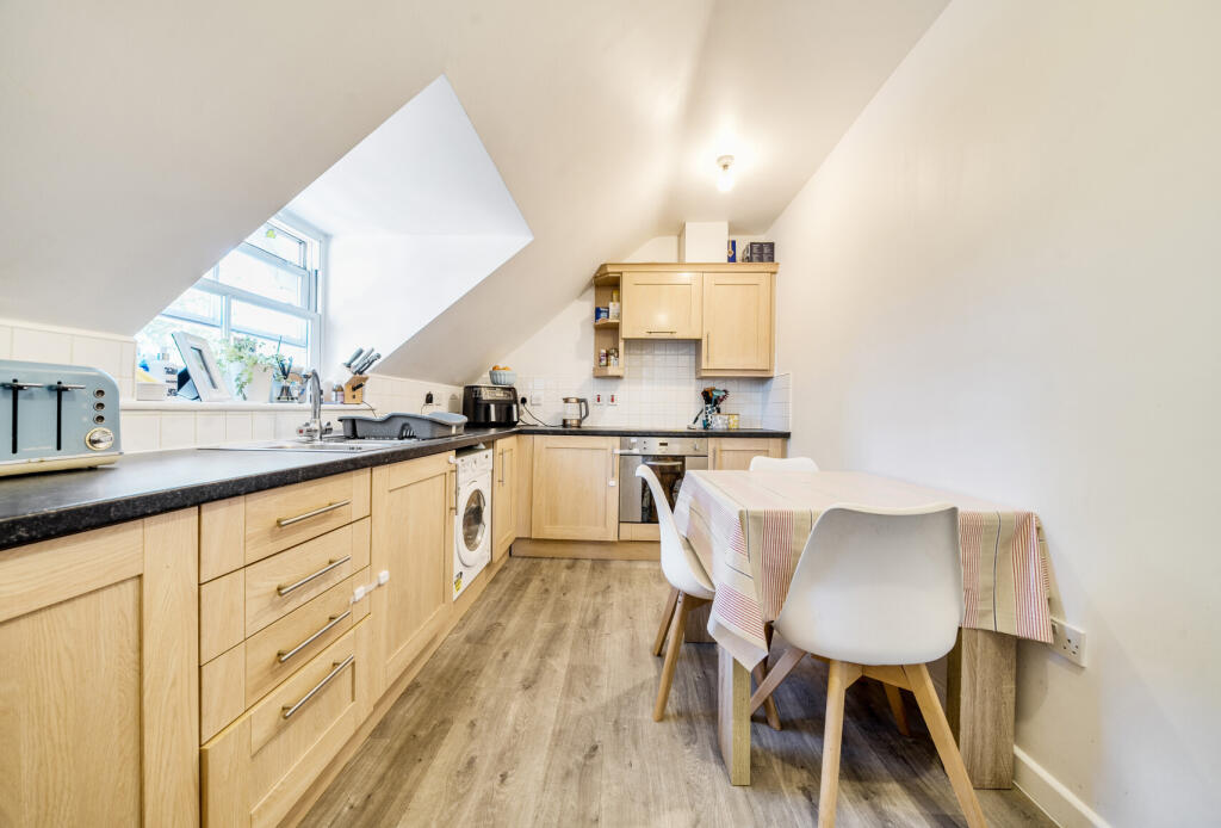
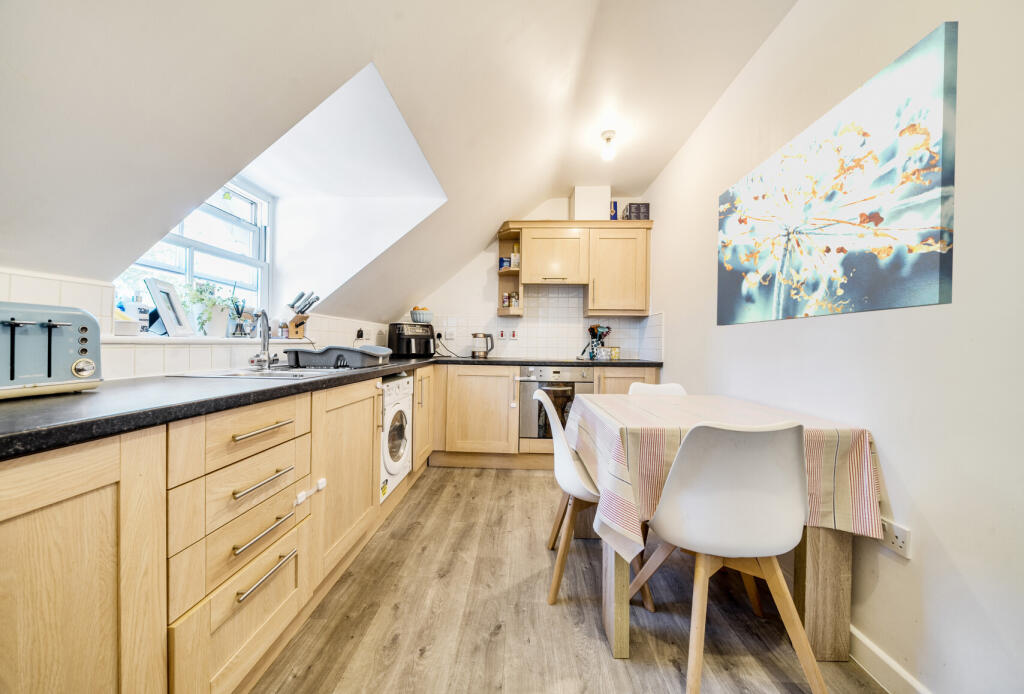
+ wall art [716,20,959,327]
